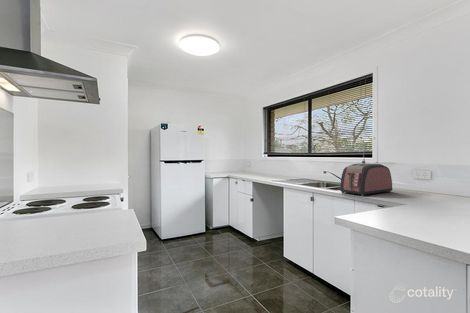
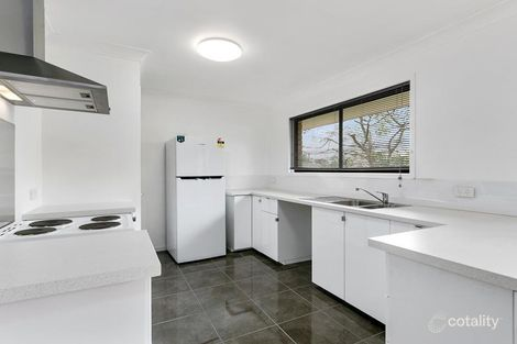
- toaster [339,162,393,197]
